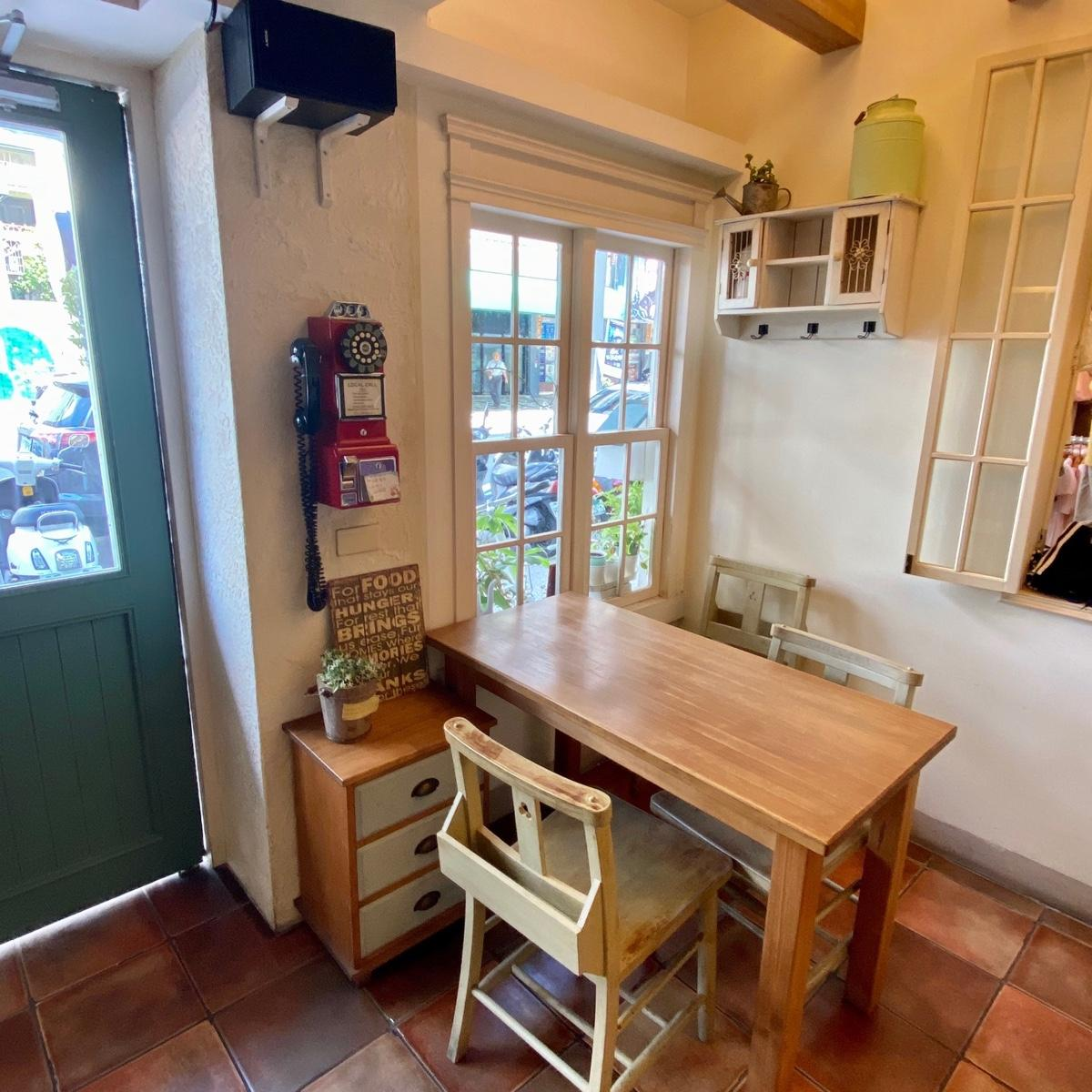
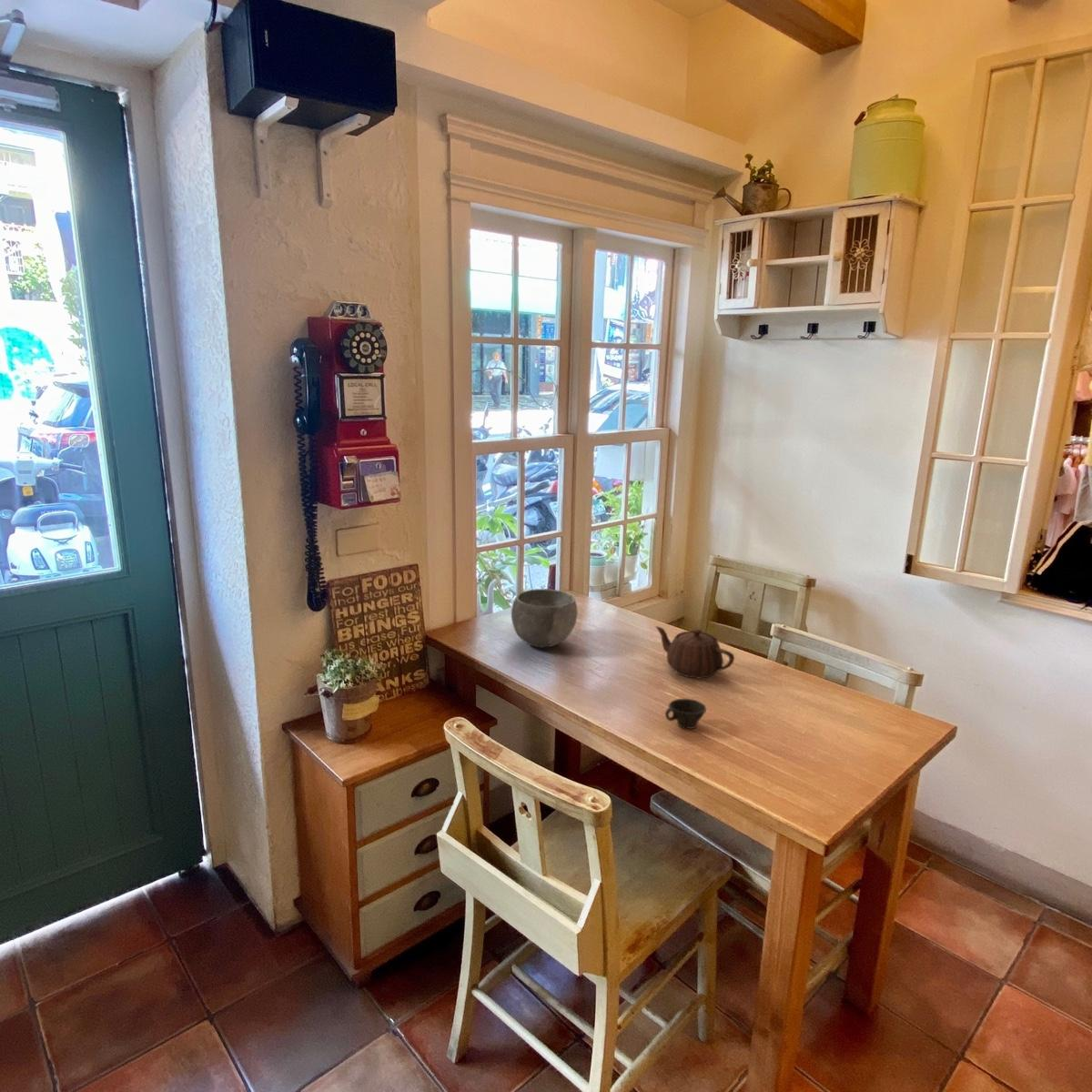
+ teapot [655,626,735,679]
+ cup [664,698,707,730]
+ bowl [511,588,579,649]
